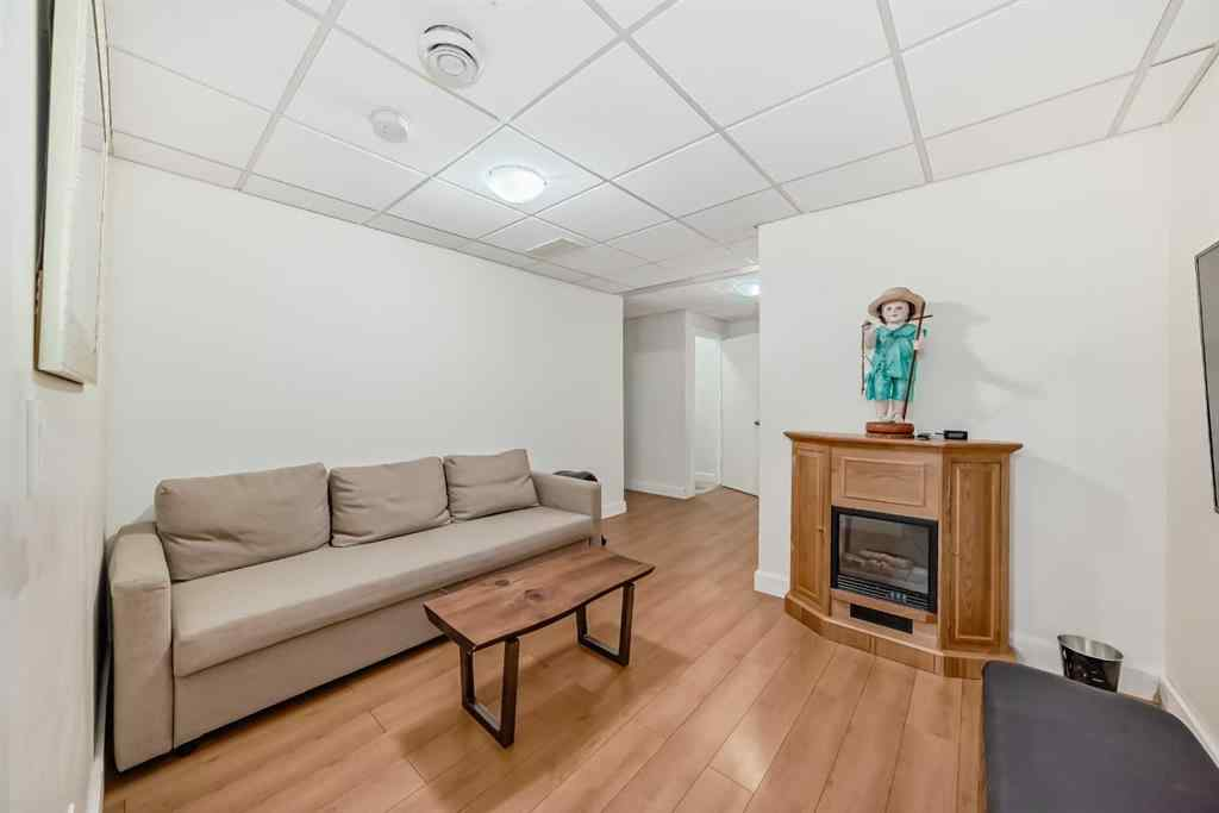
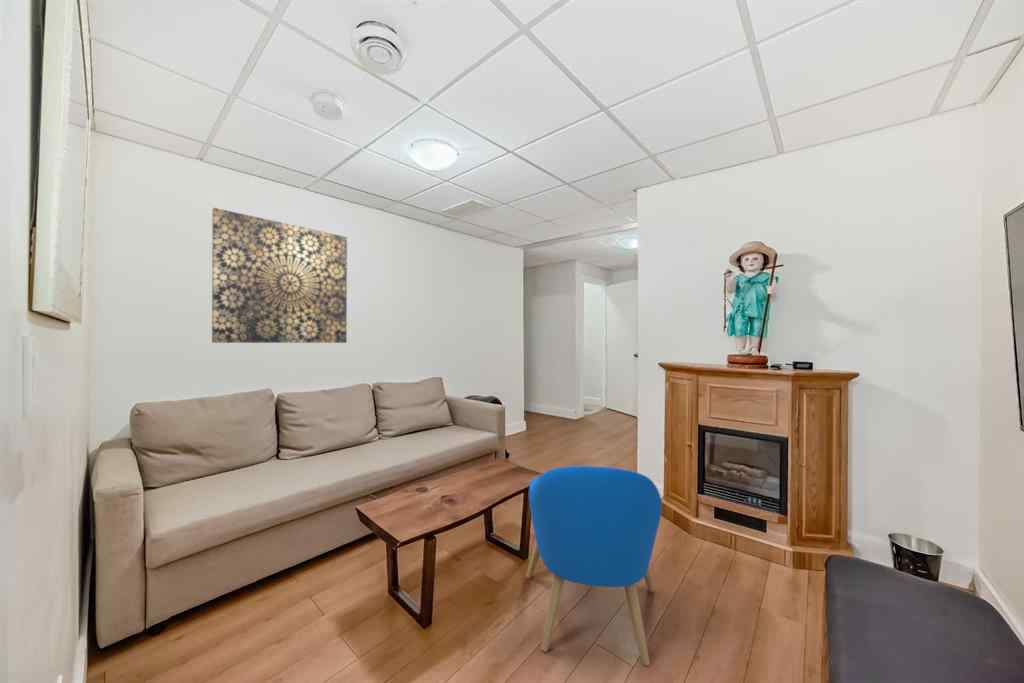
+ armchair [525,465,663,667]
+ wall art [211,207,348,344]
